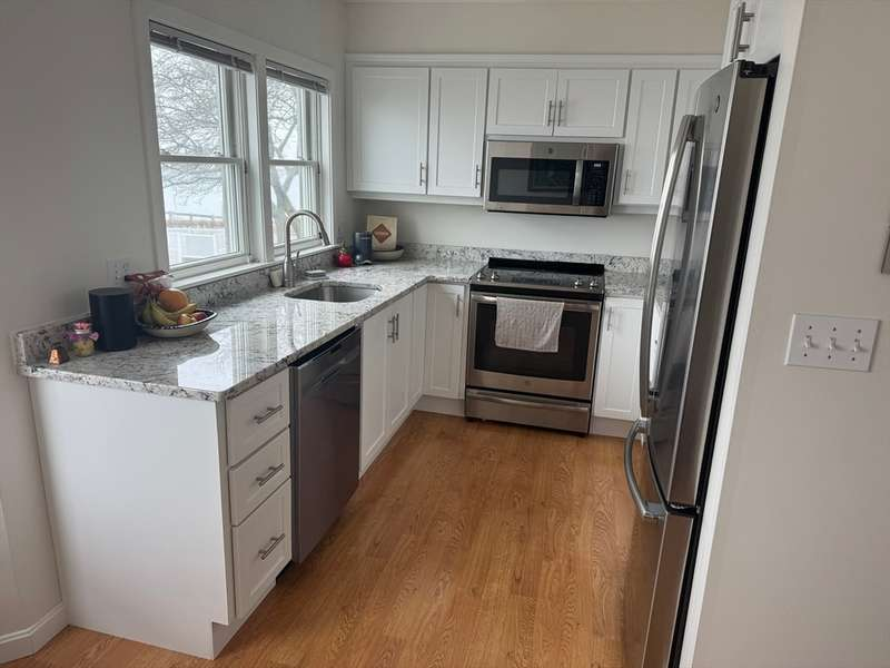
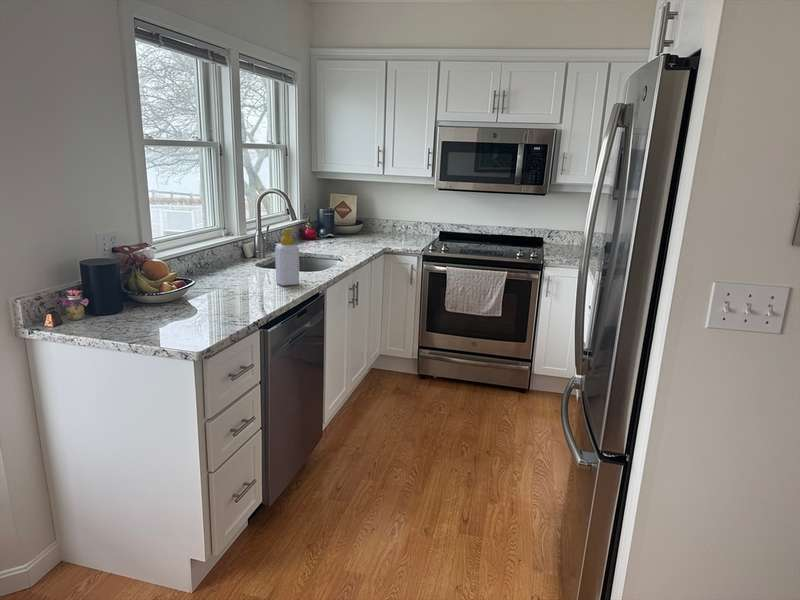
+ soap bottle [274,228,300,287]
